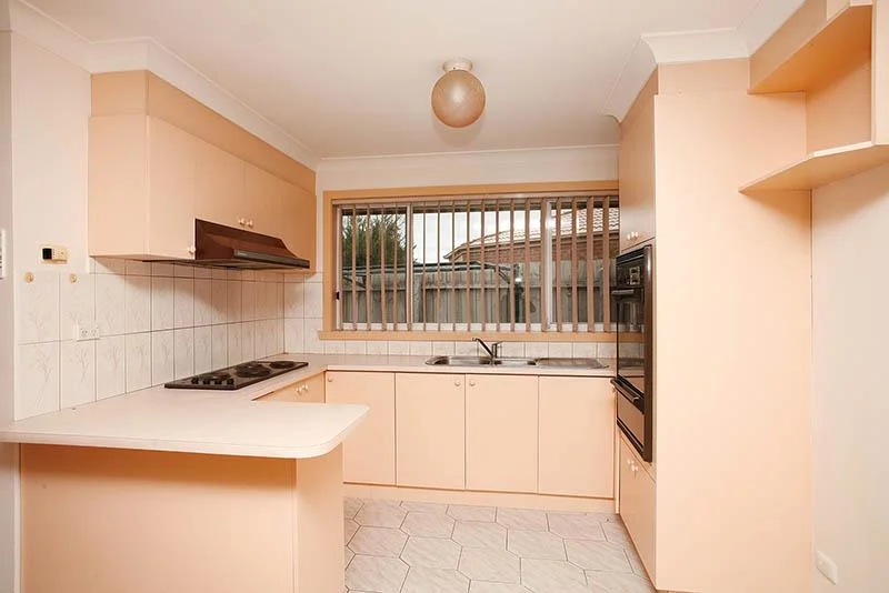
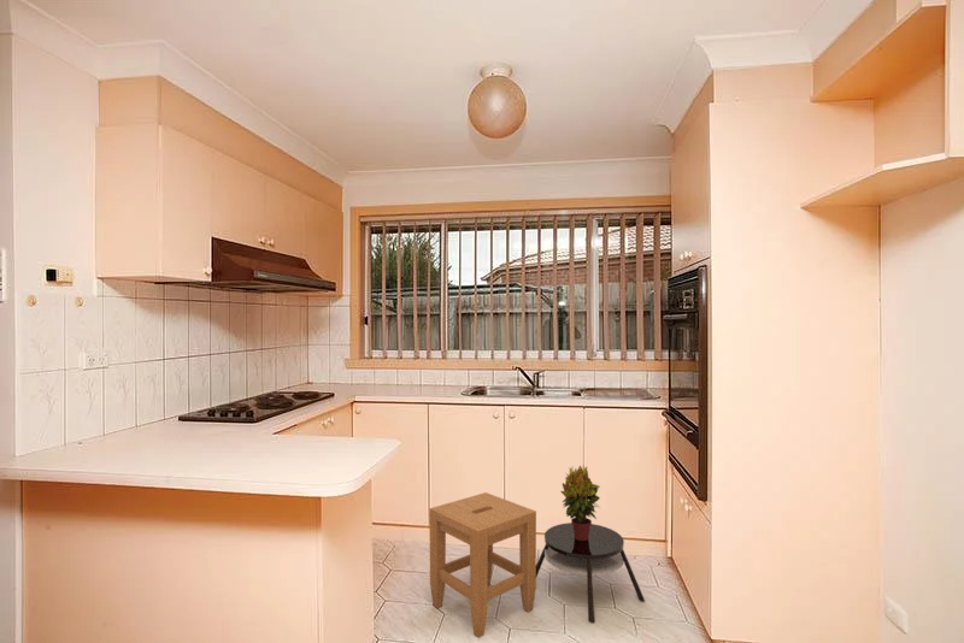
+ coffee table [536,521,646,624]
+ stool [428,491,537,639]
+ potted plant [559,464,601,541]
